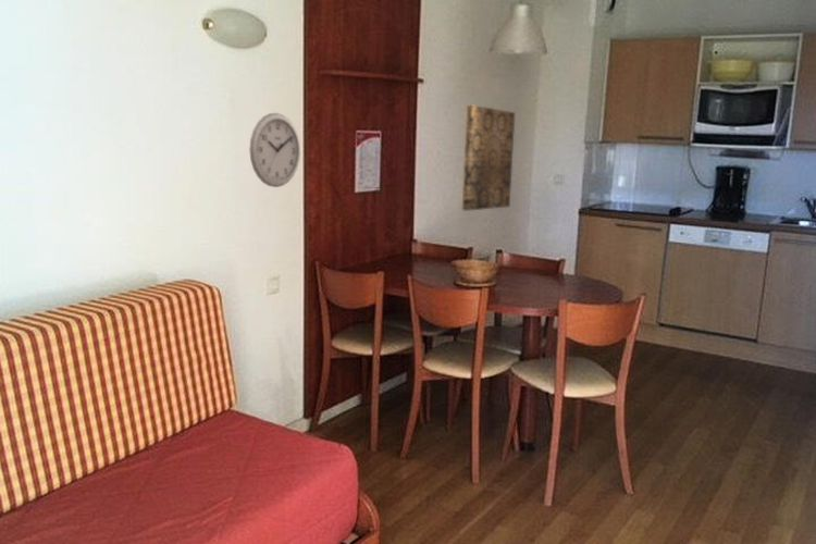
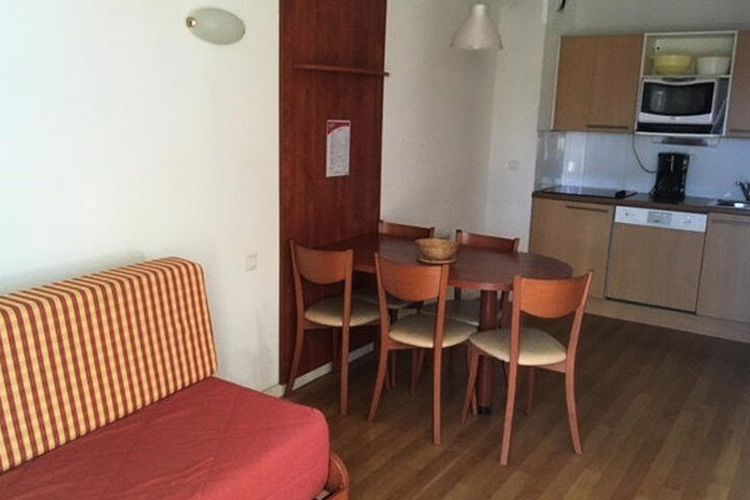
- wall clock [248,112,301,188]
- wall art [461,104,516,212]
